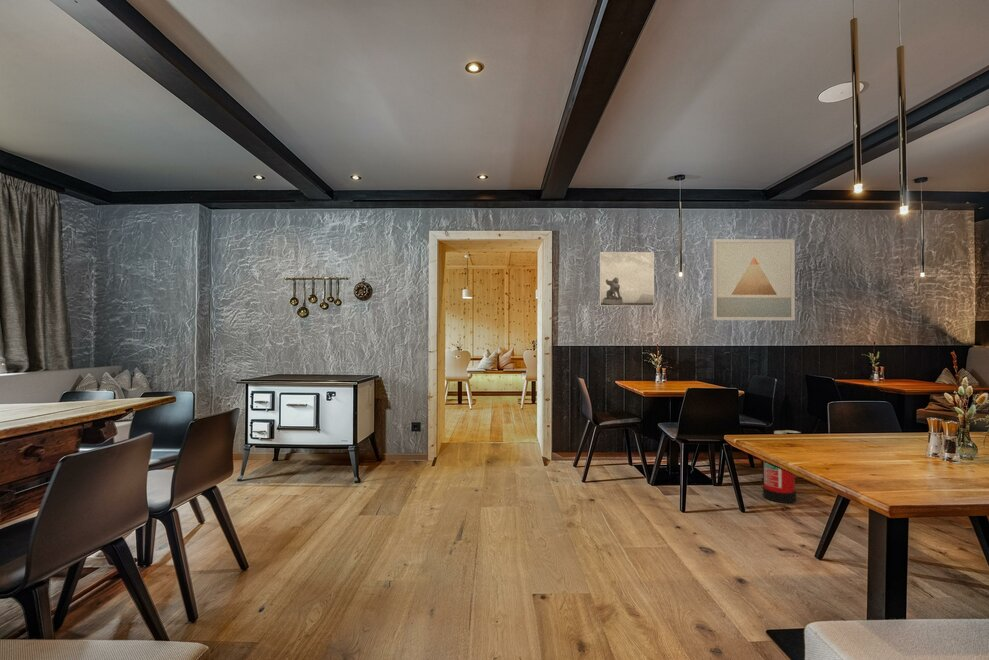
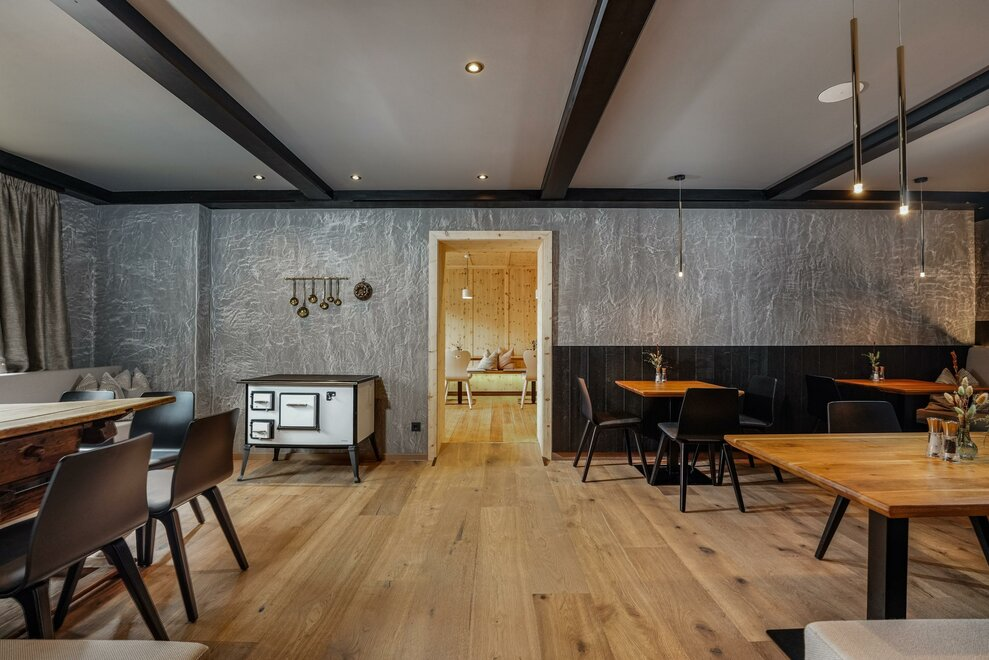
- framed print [599,251,655,307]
- fire extinguisher [760,429,802,504]
- wall art [711,238,796,321]
